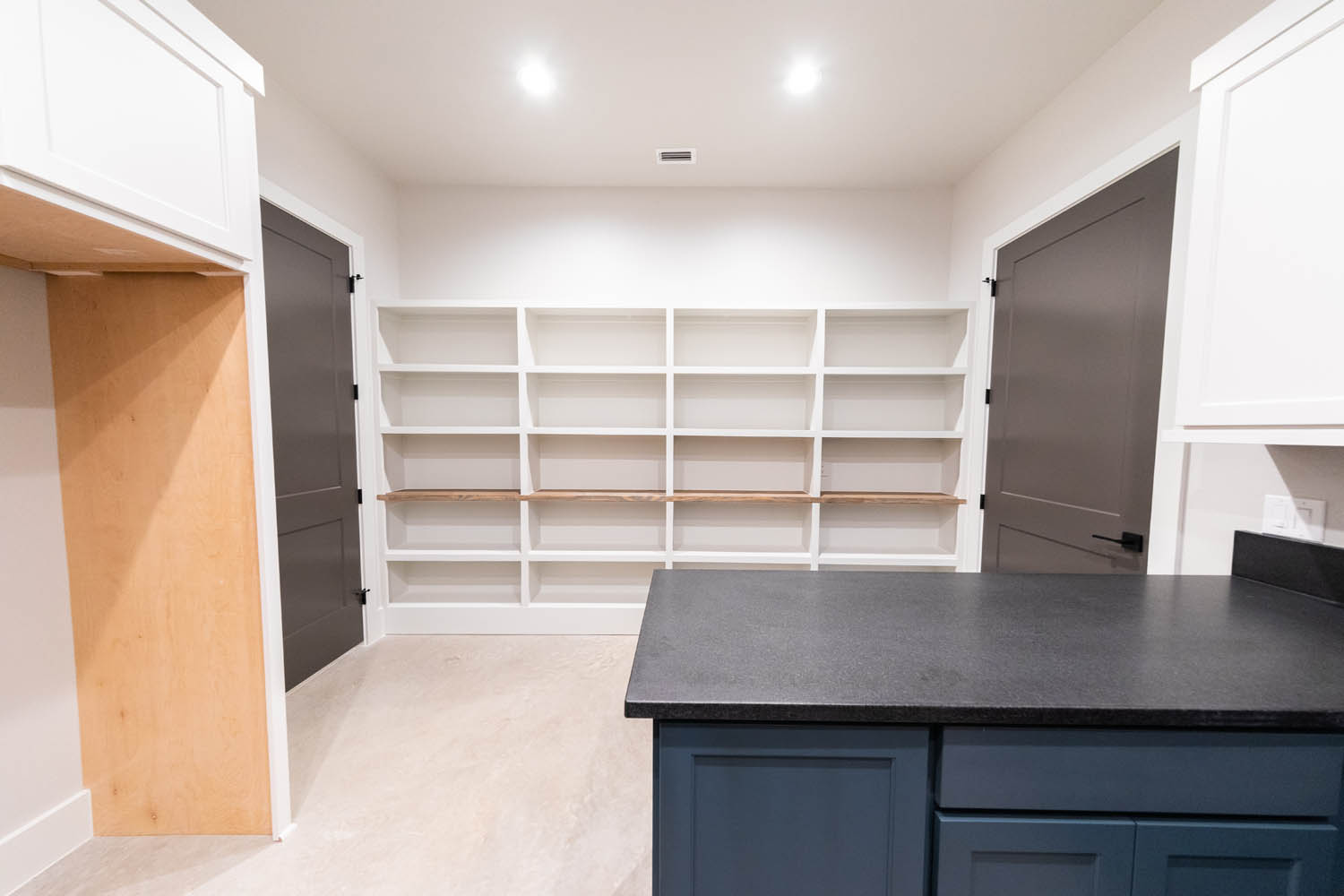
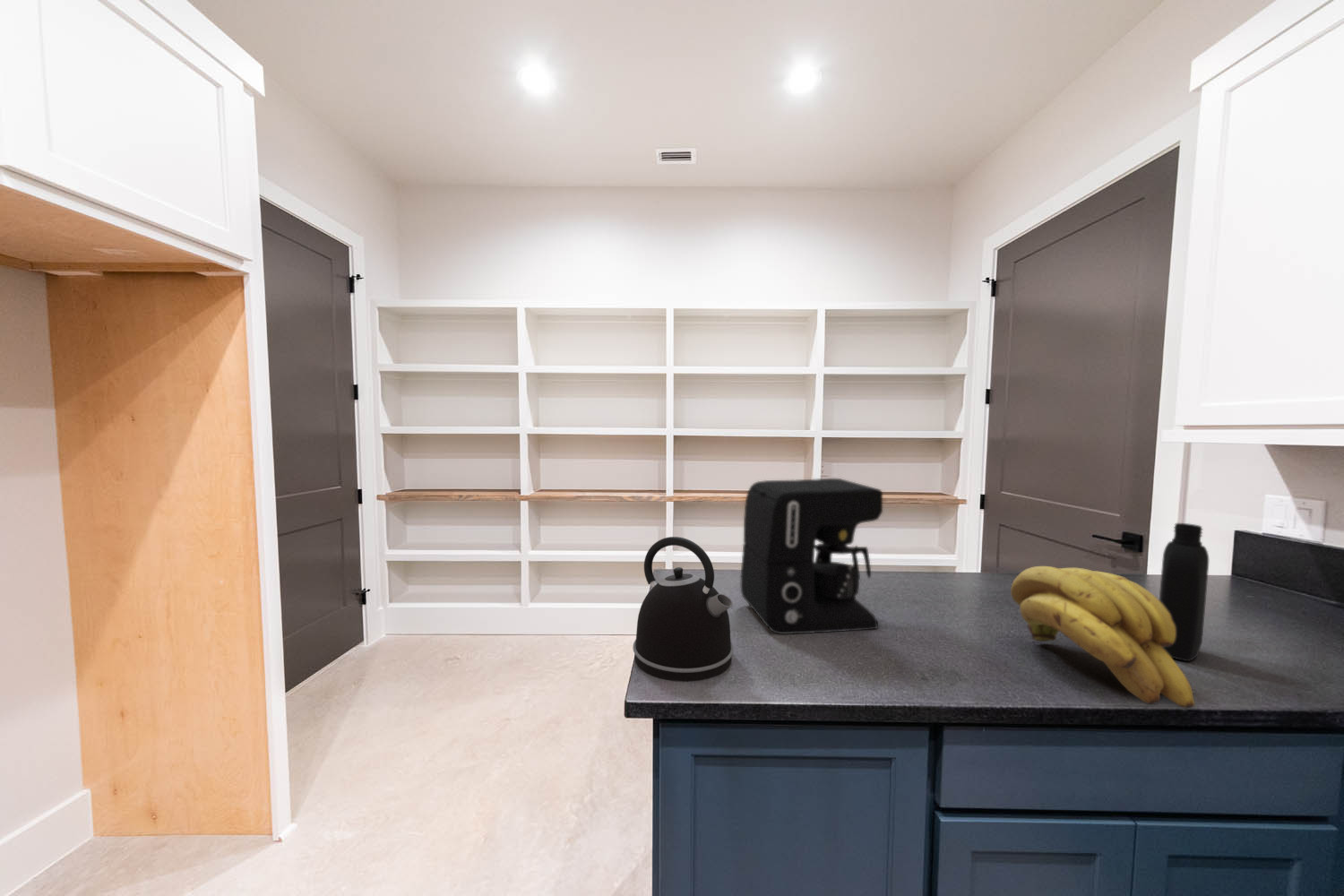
+ banana bunch [1010,565,1195,710]
+ coffee maker [740,478,883,635]
+ kettle [632,536,735,682]
+ bottle [1159,522,1210,662]
